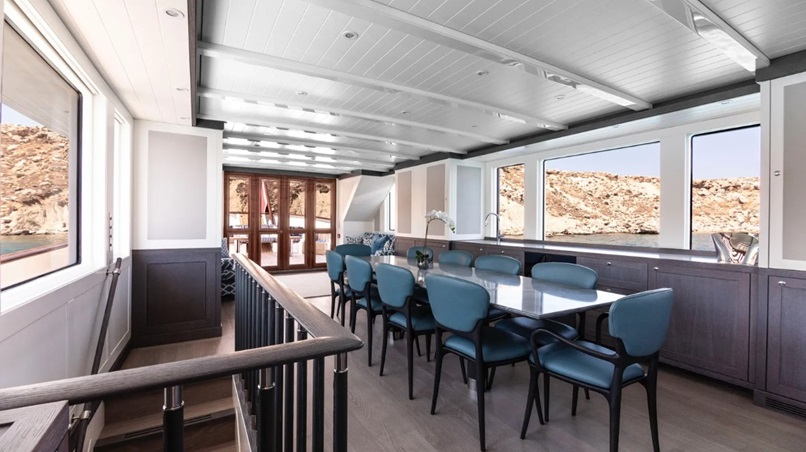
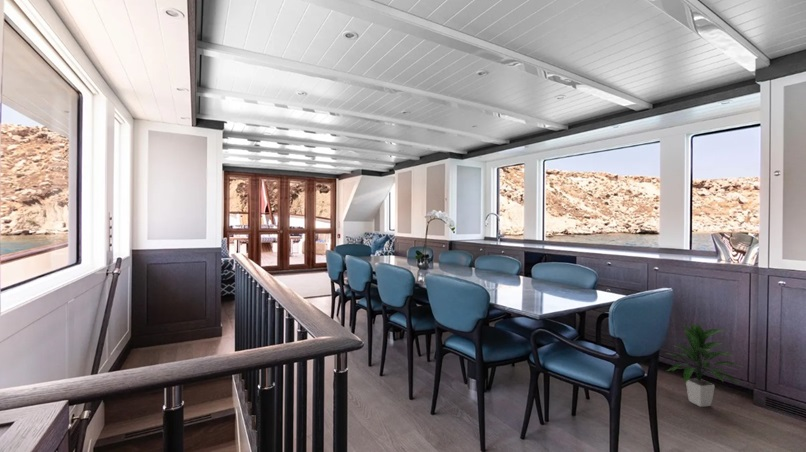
+ indoor plant [665,322,744,408]
